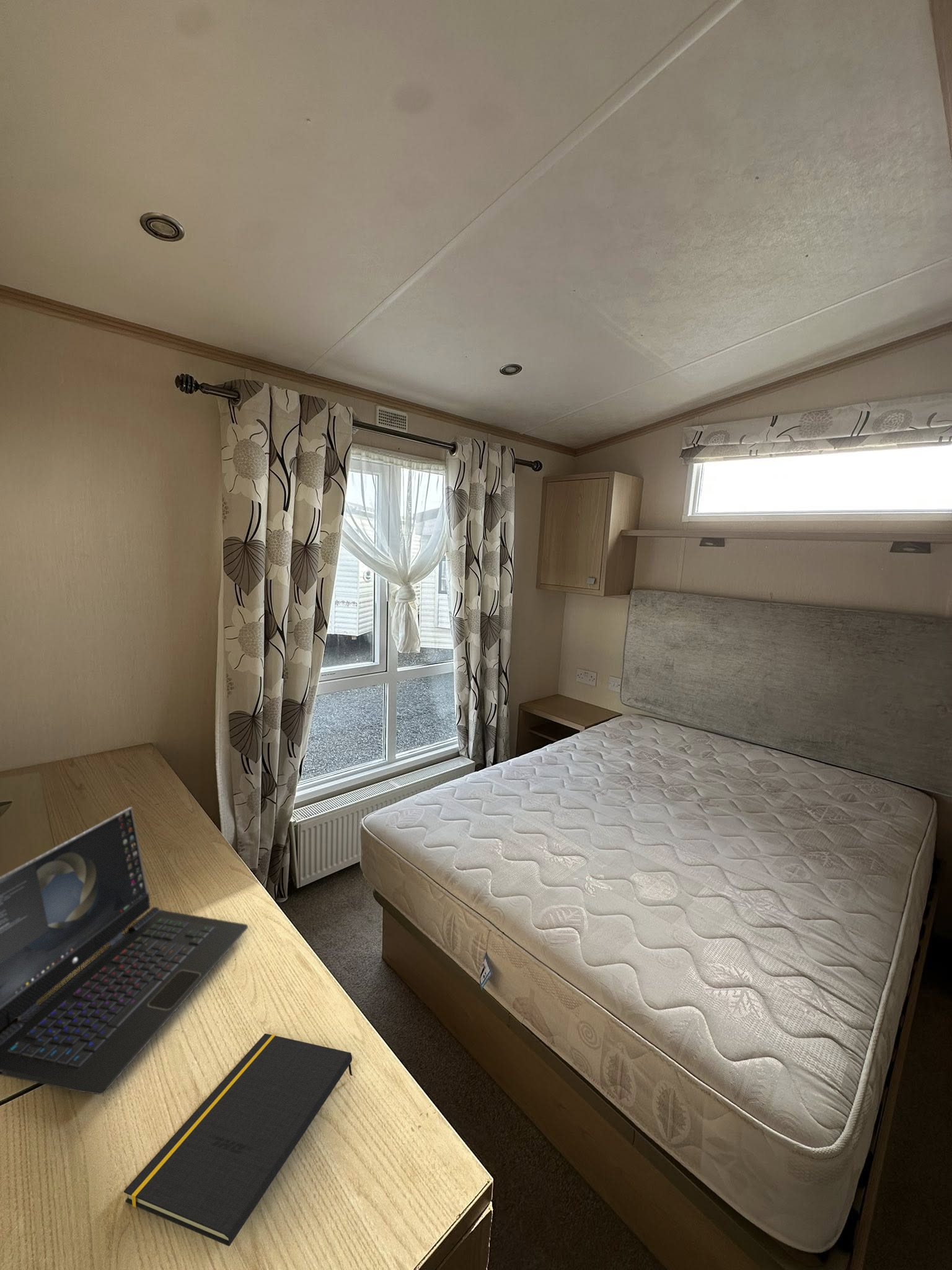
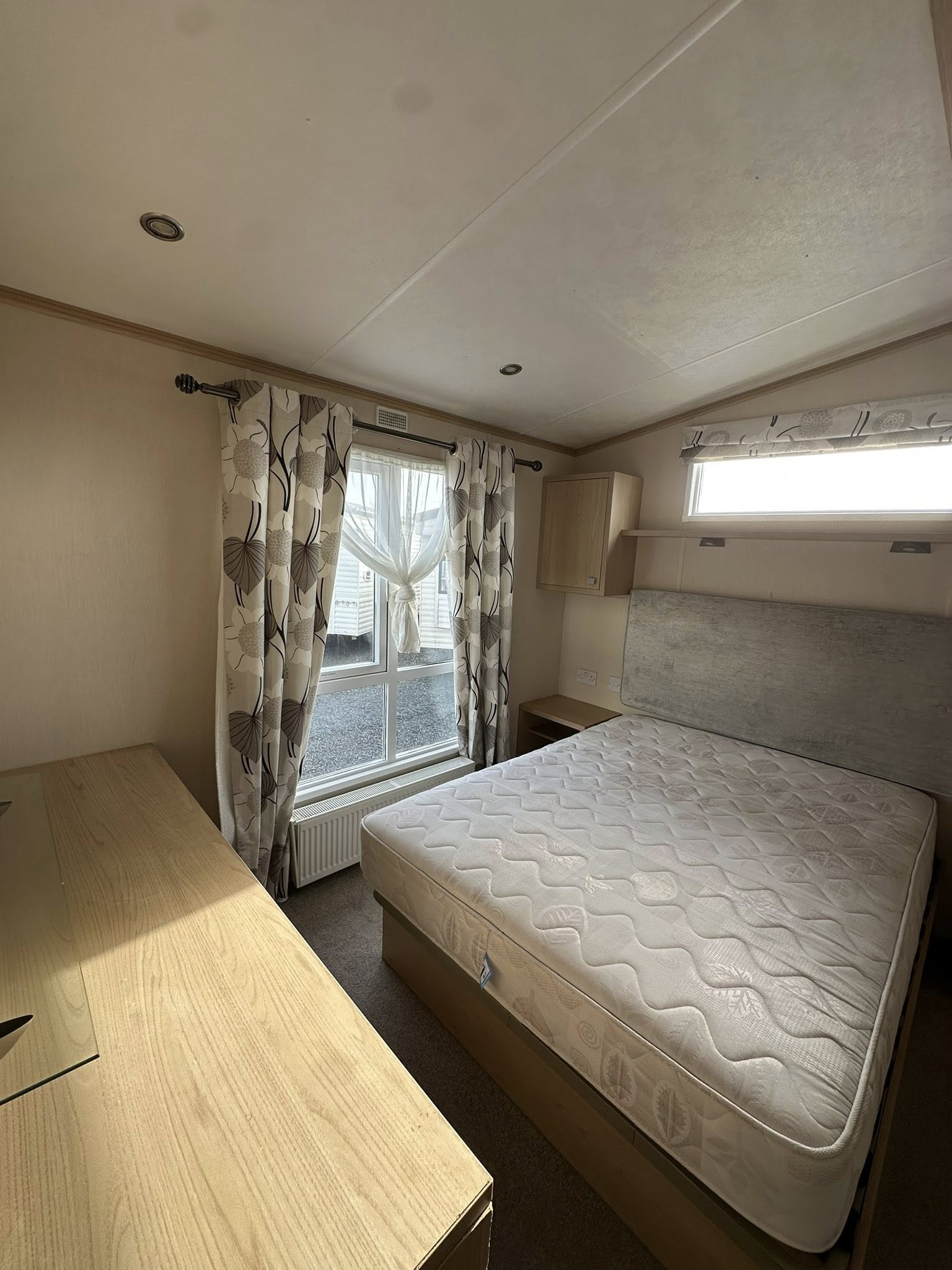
- laptop [0,807,249,1095]
- notepad [123,1033,353,1247]
